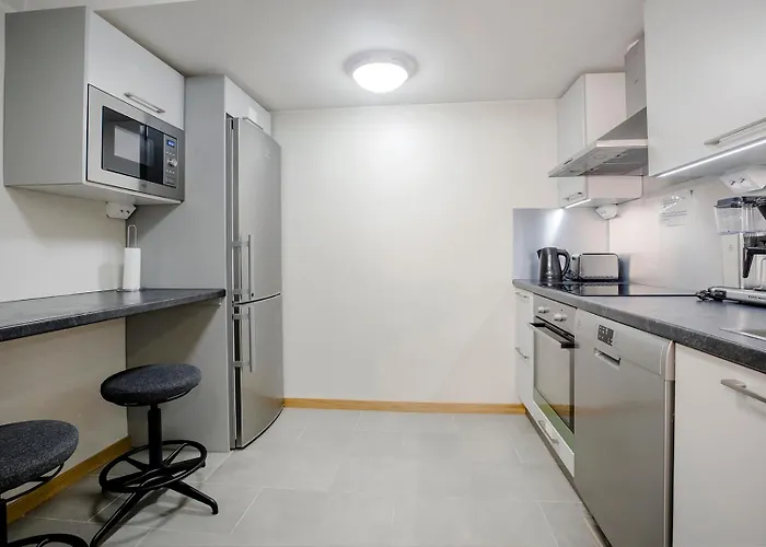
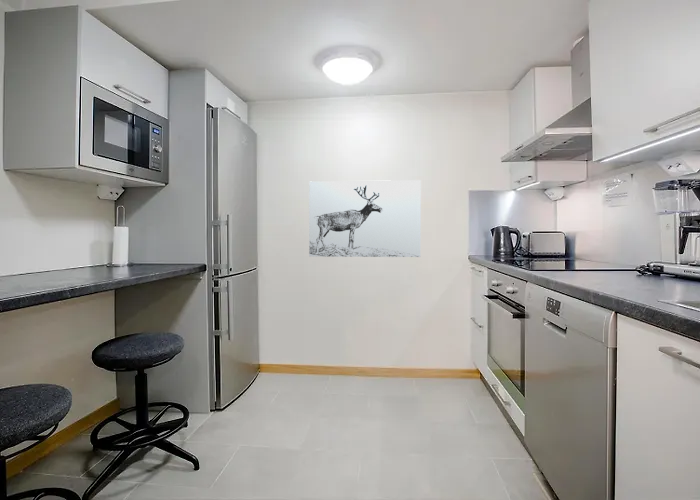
+ wall art [308,179,422,258]
